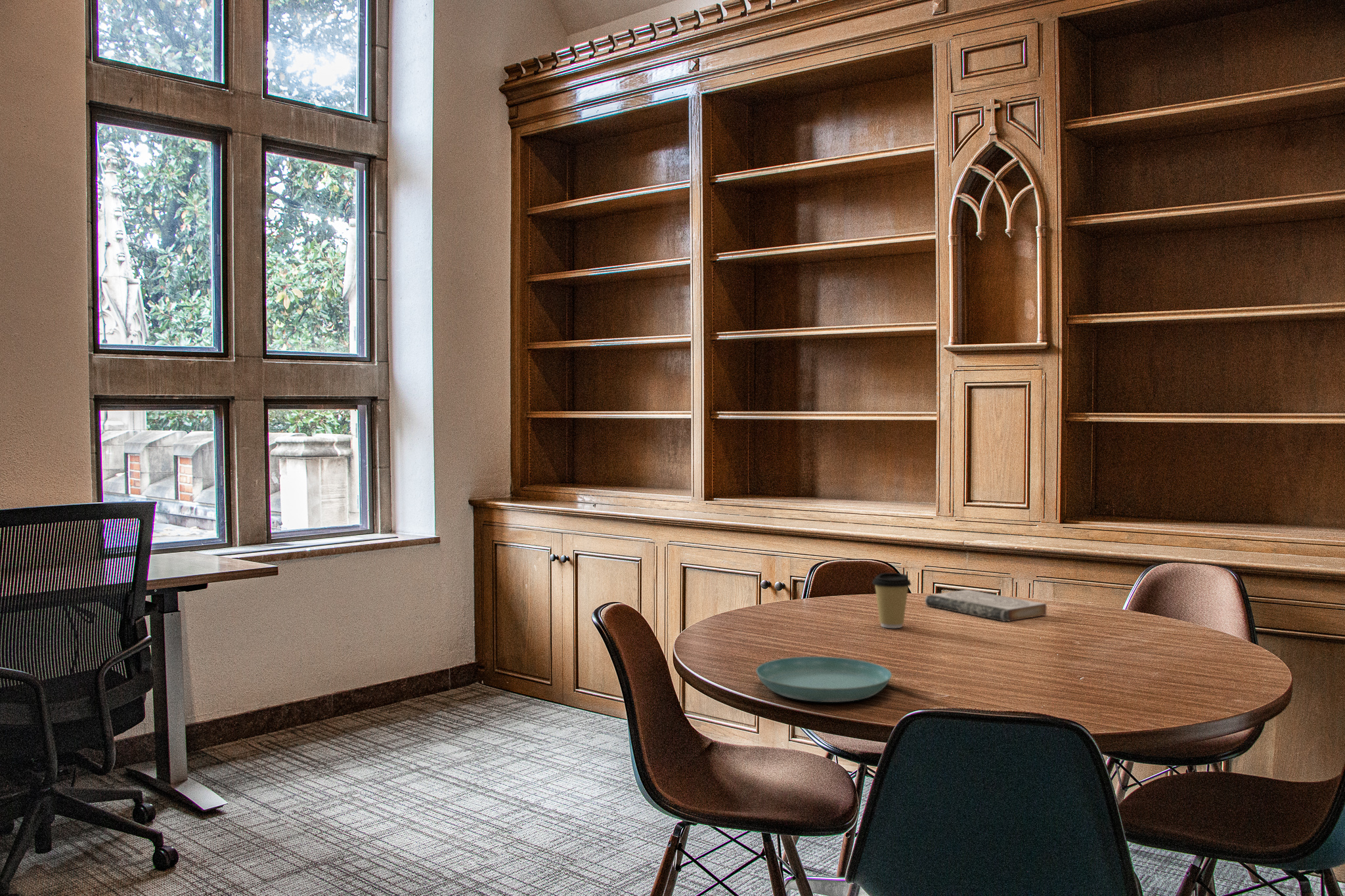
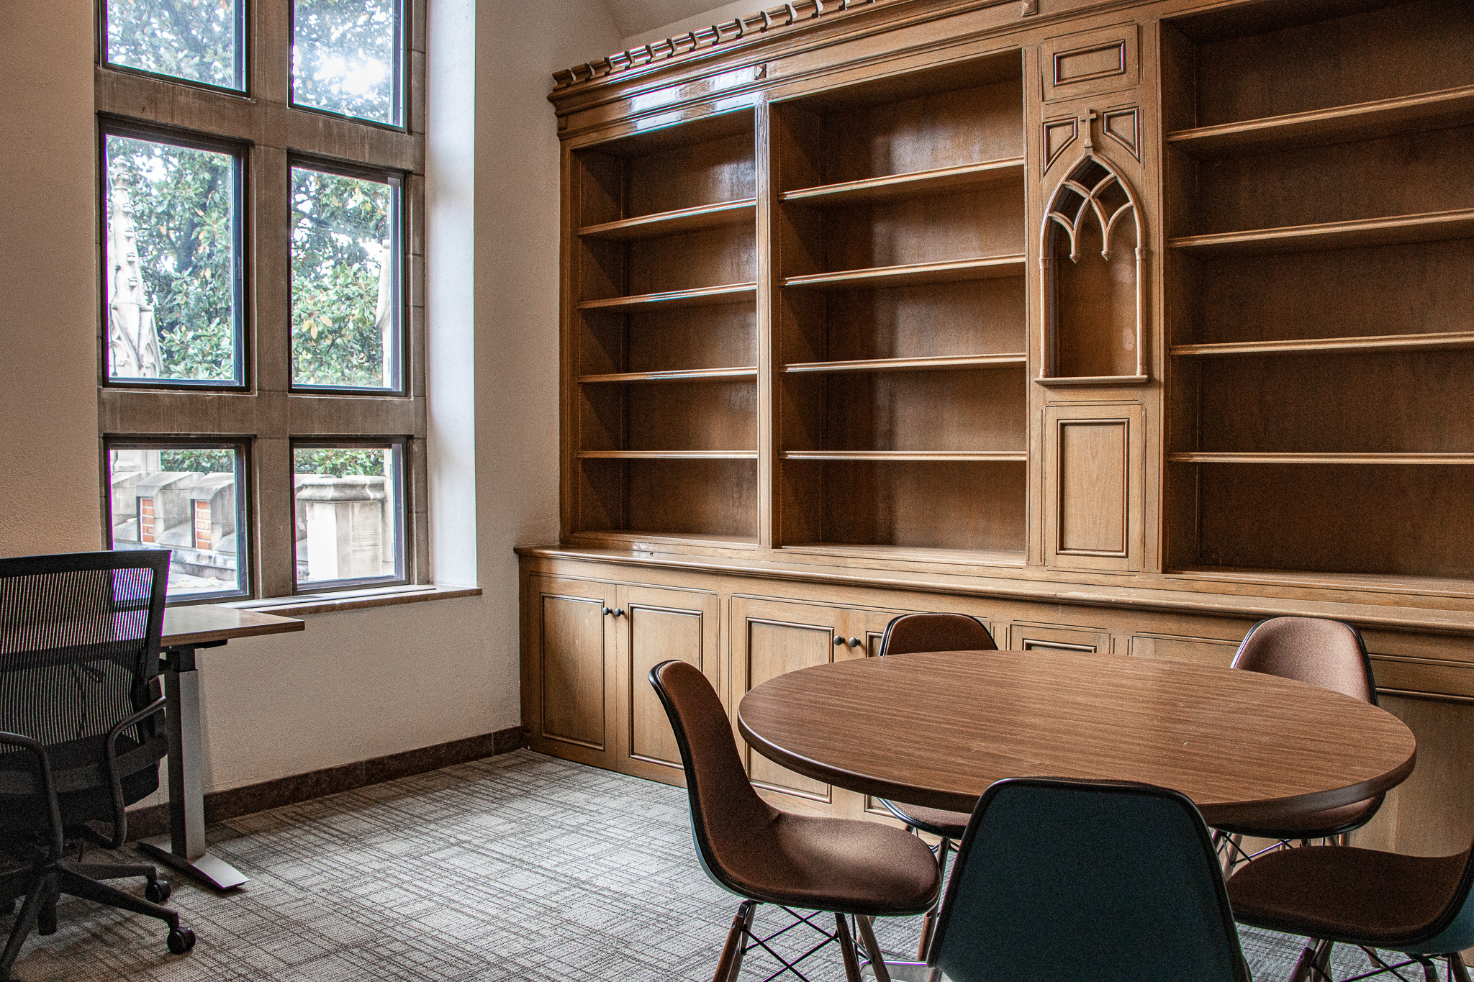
- book [924,589,1047,622]
- coffee cup [871,572,912,629]
- saucer [755,656,893,703]
